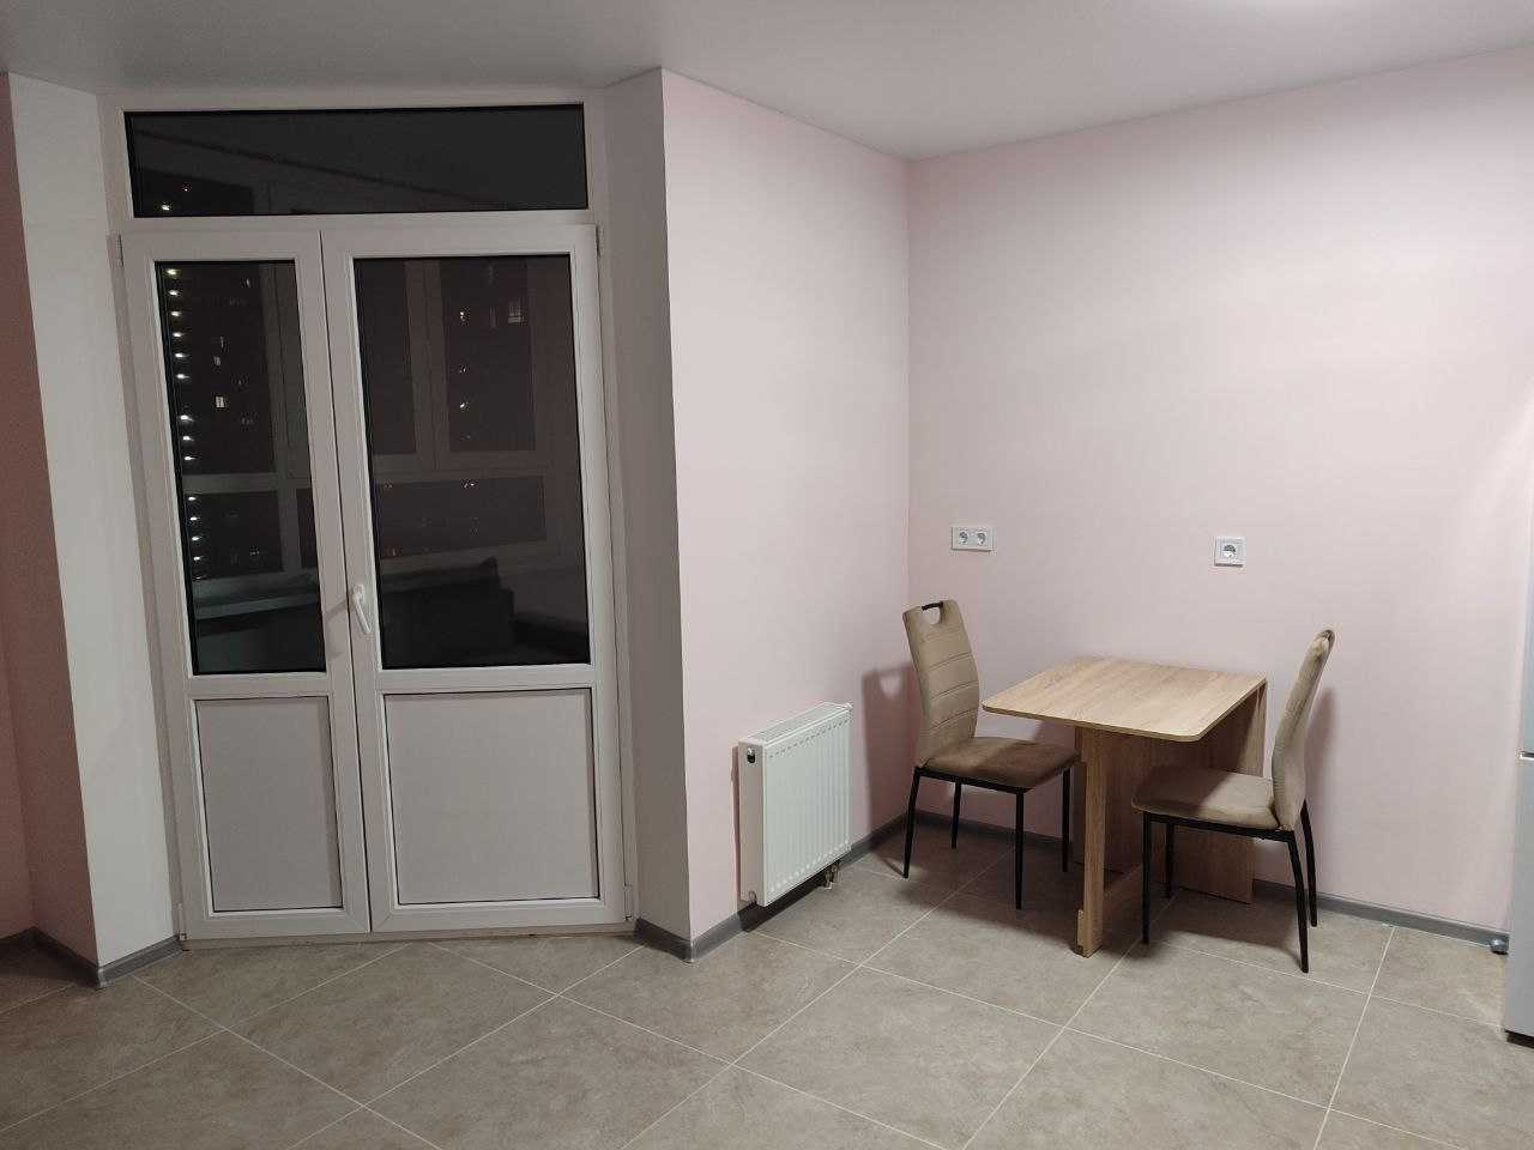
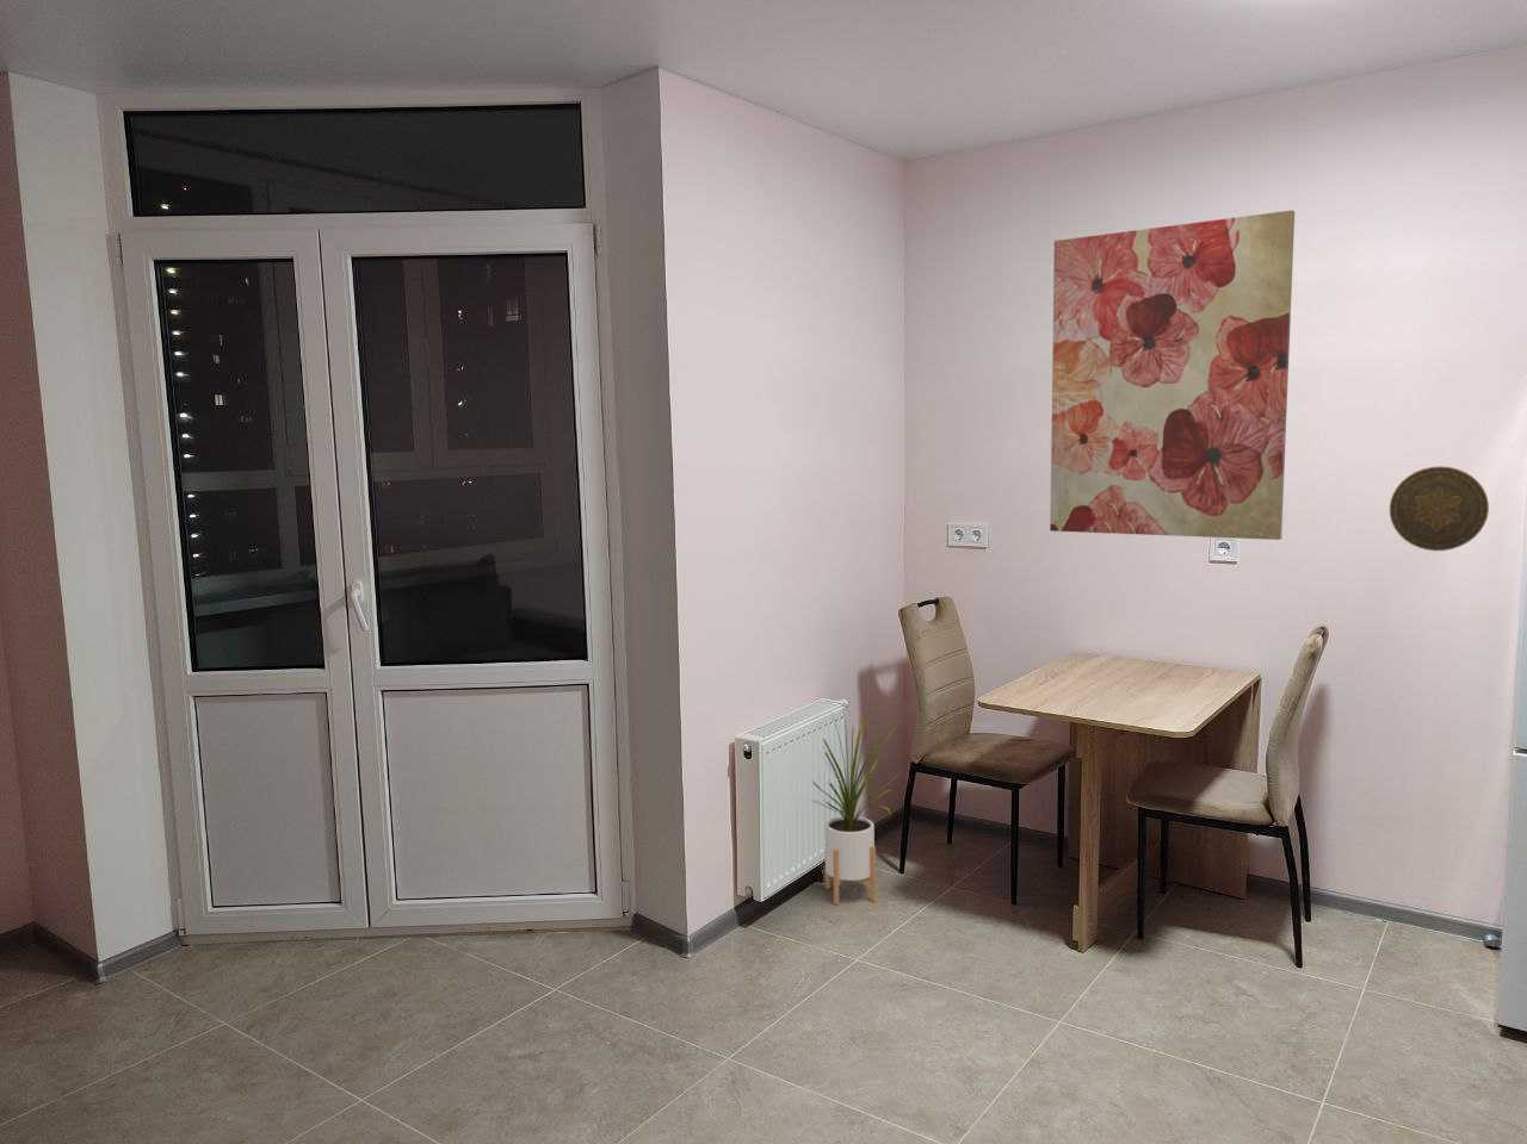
+ wall art [1048,210,1296,541]
+ house plant [813,702,903,906]
+ decorative plate [1389,465,1490,552]
